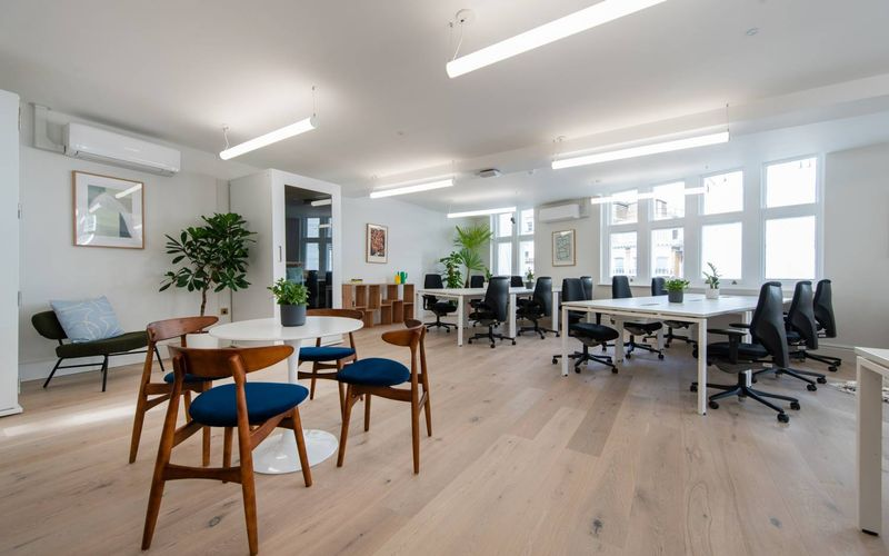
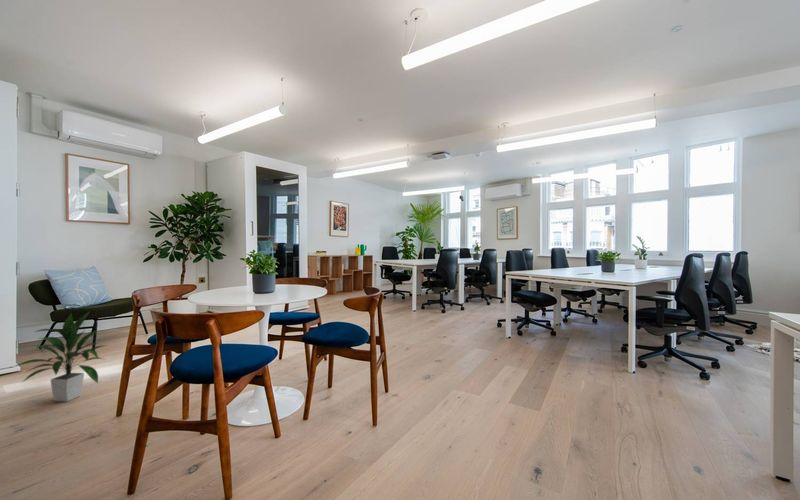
+ indoor plant [10,310,108,403]
